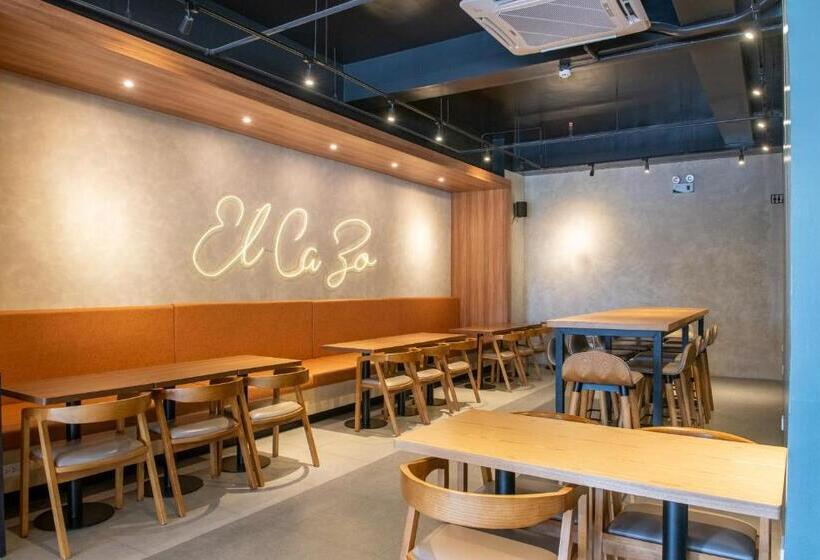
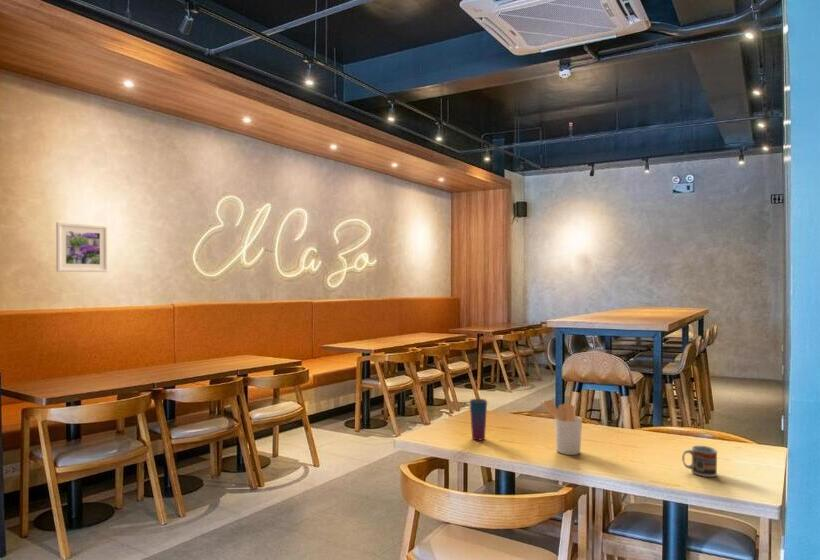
+ cup [469,398,488,441]
+ cup [681,445,718,478]
+ utensil holder [539,399,583,456]
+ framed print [55,221,109,273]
